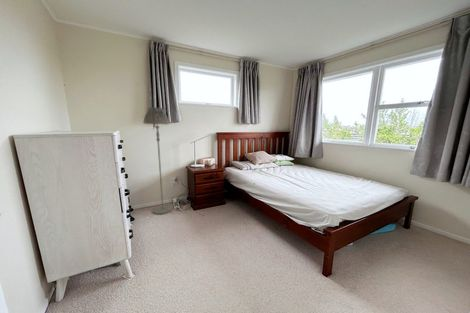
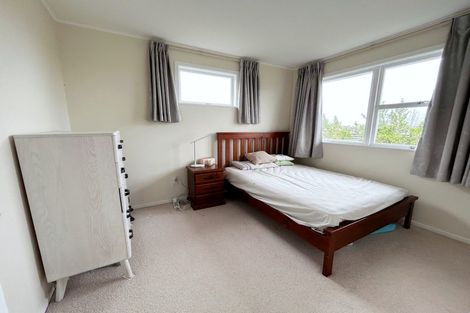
- floor lamp [142,106,173,215]
